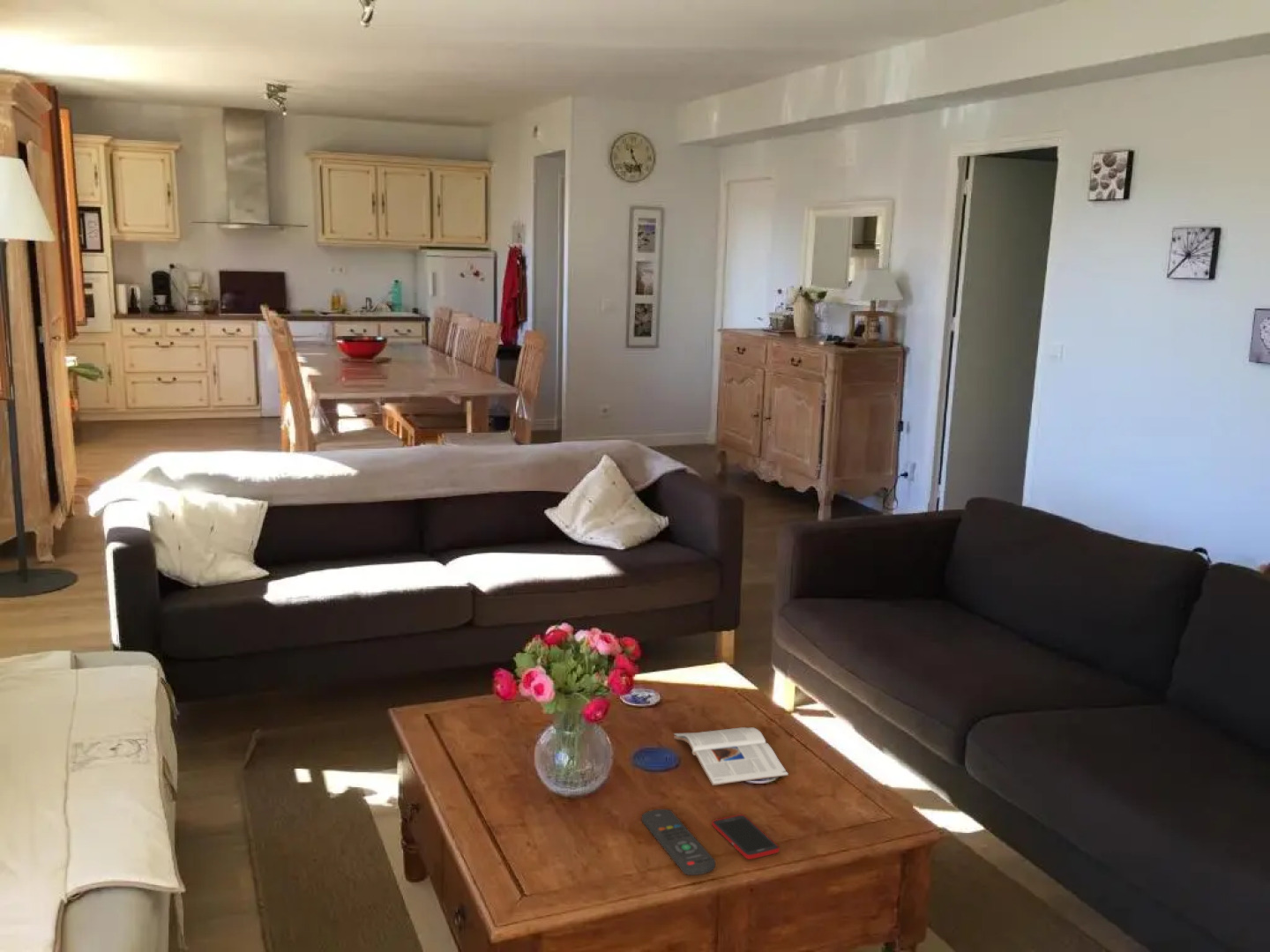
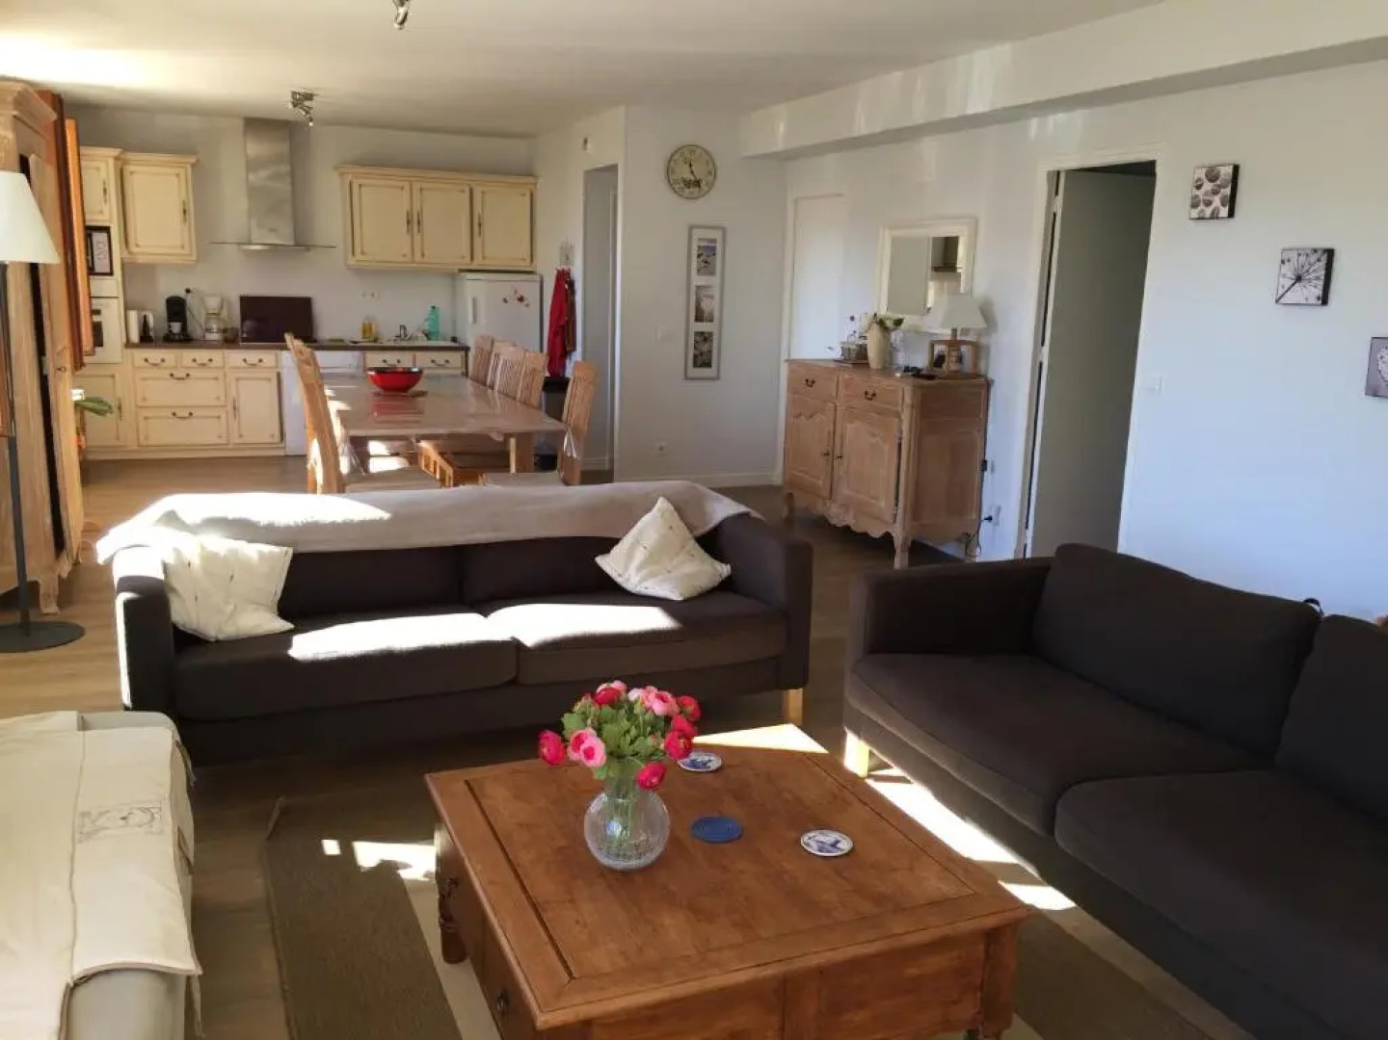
- cell phone [711,814,781,860]
- magazine [673,726,789,786]
- remote control [641,808,716,876]
